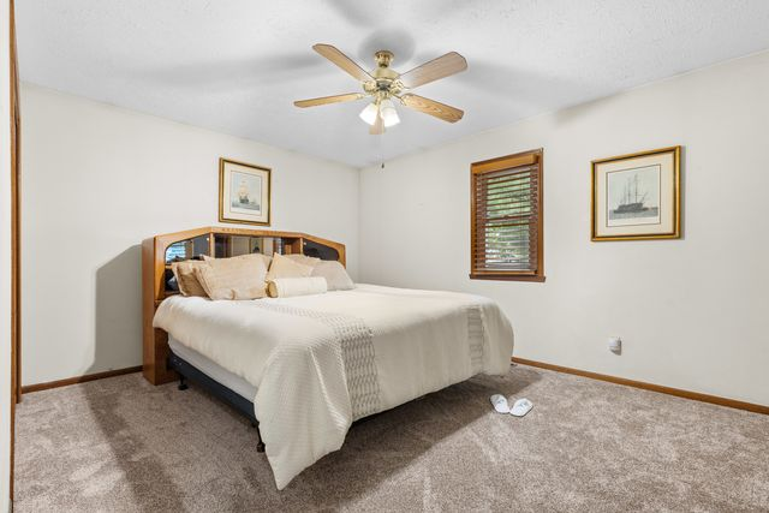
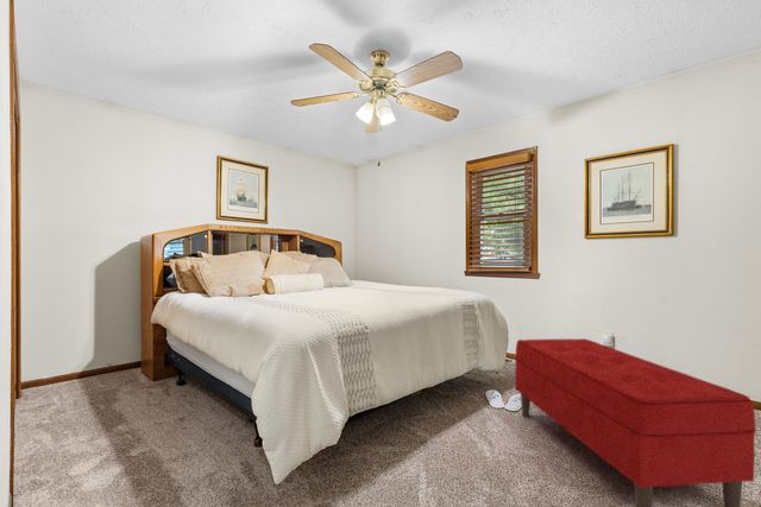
+ bench [514,337,757,507]
